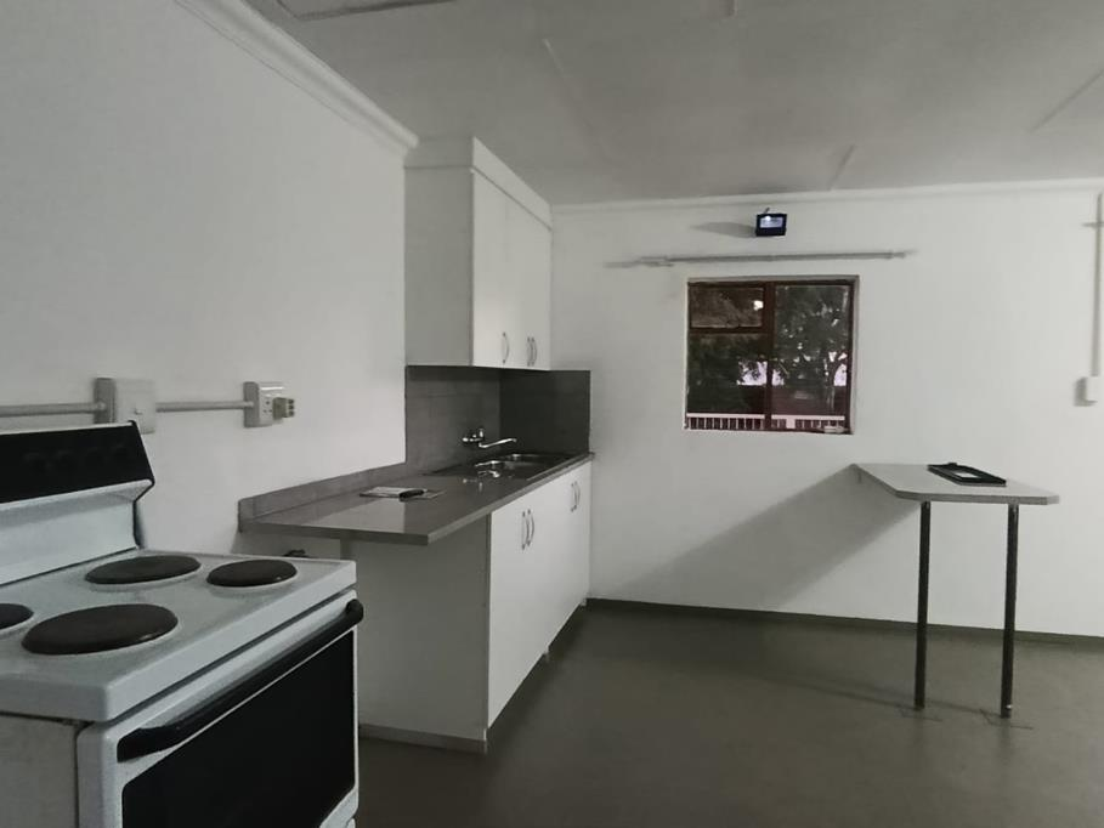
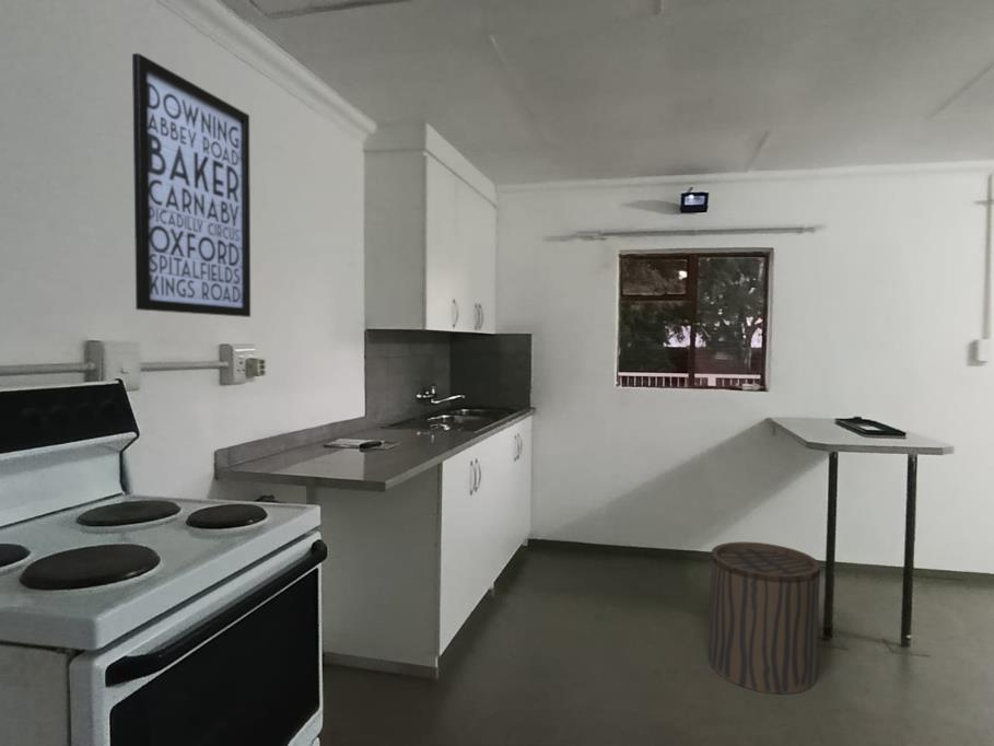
+ wall art [131,53,252,318]
+ stool [708,541,821,696]
